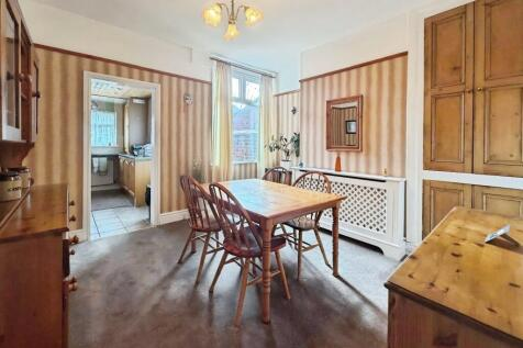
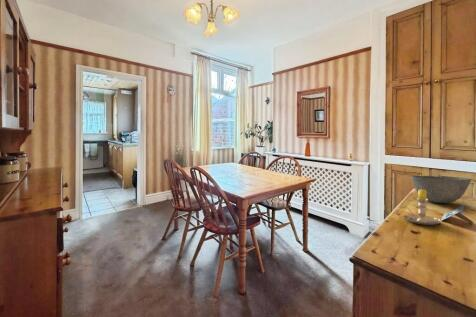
+ bowl [410,175,472,204]
+ candlestick [396,189,443,226]
